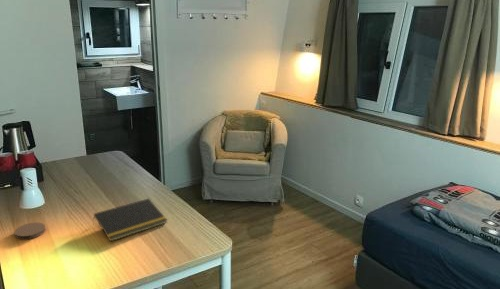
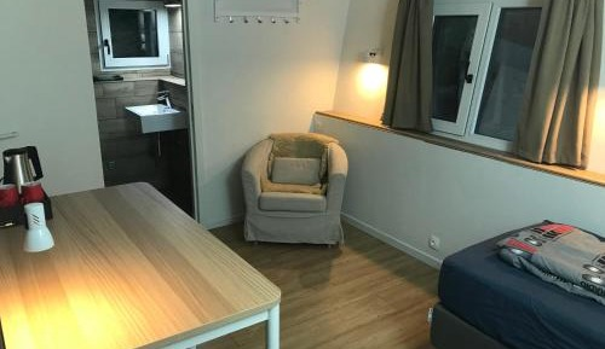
- coaster [13,221,46,240]
- notepad [92,197,168,243]
